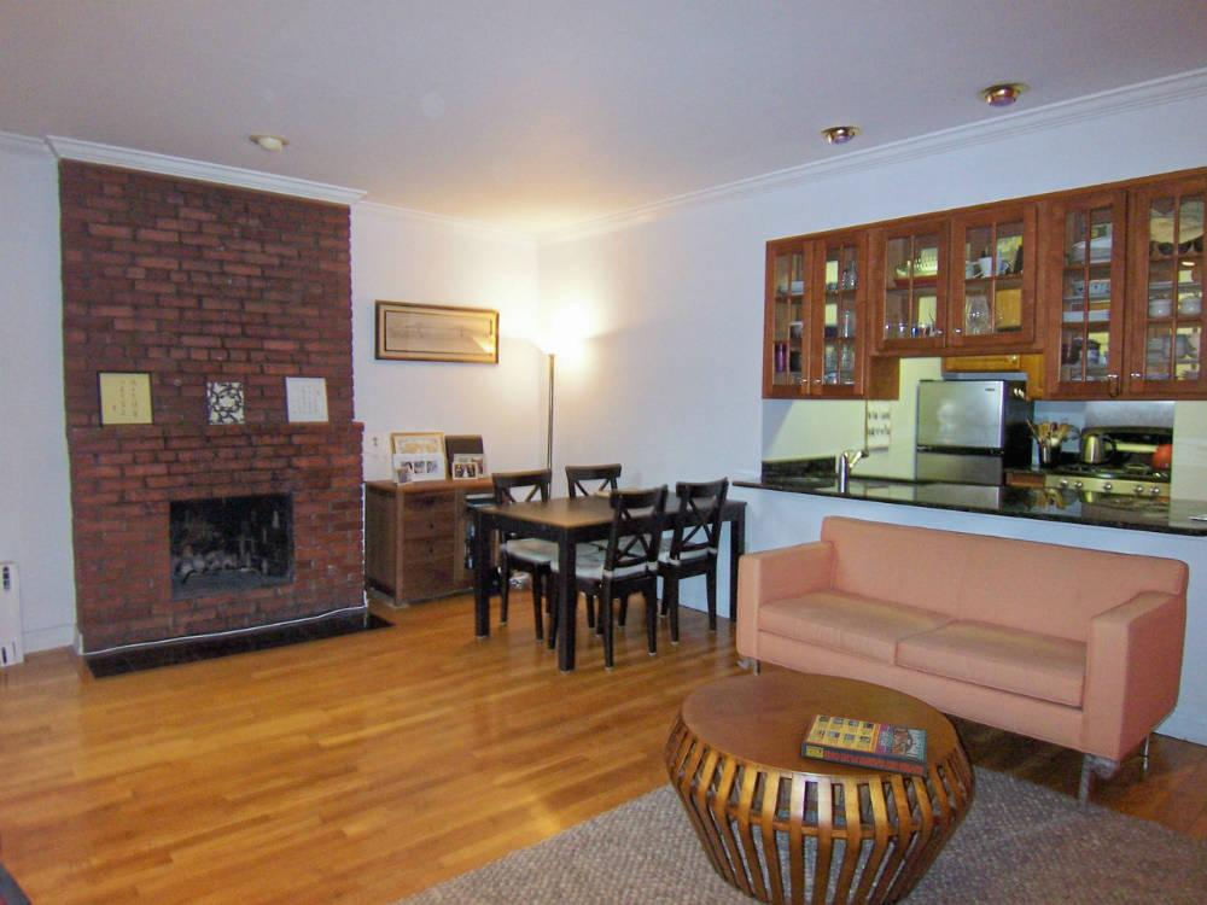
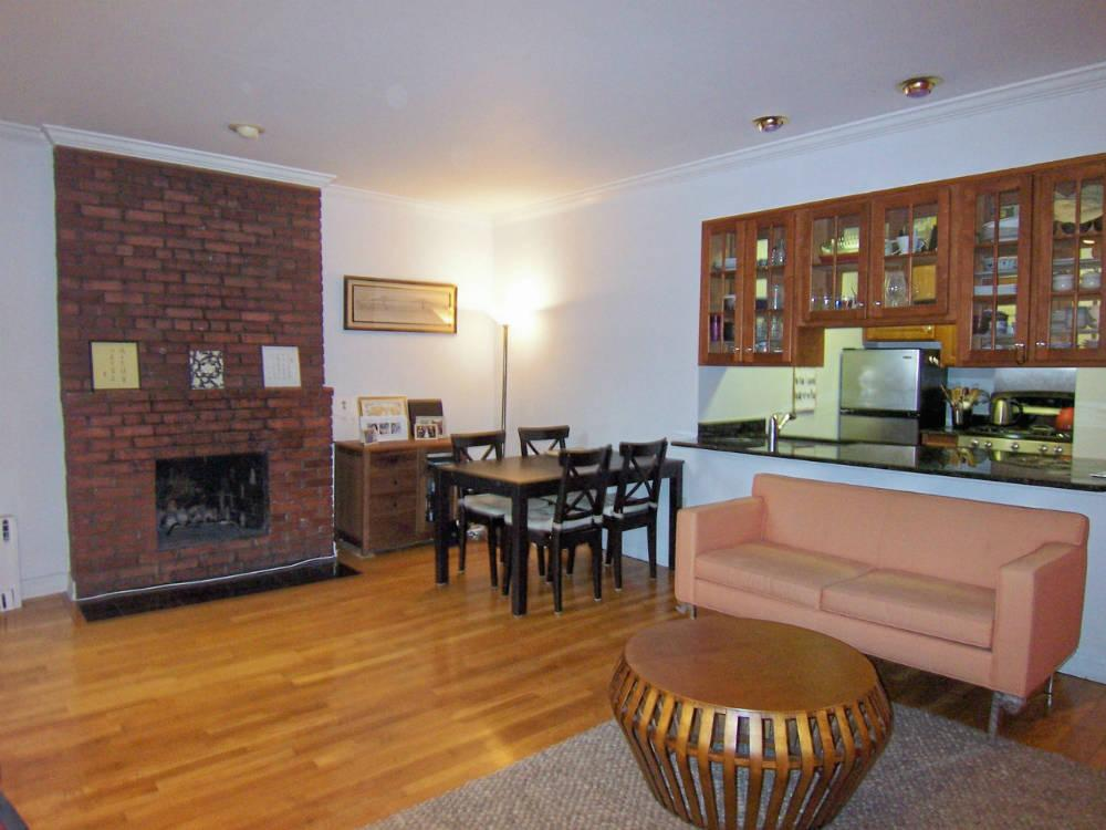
- game compilation box [800,712,929,778]
